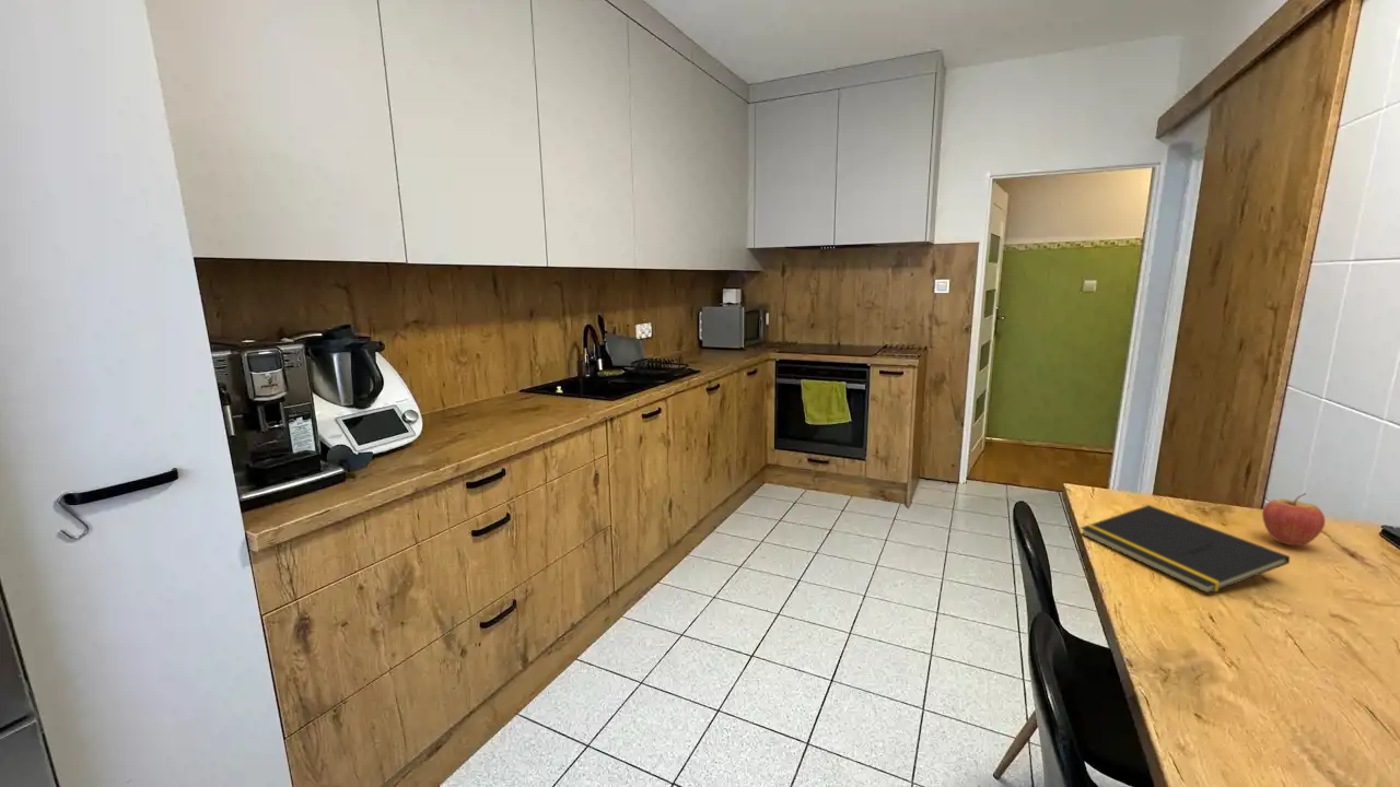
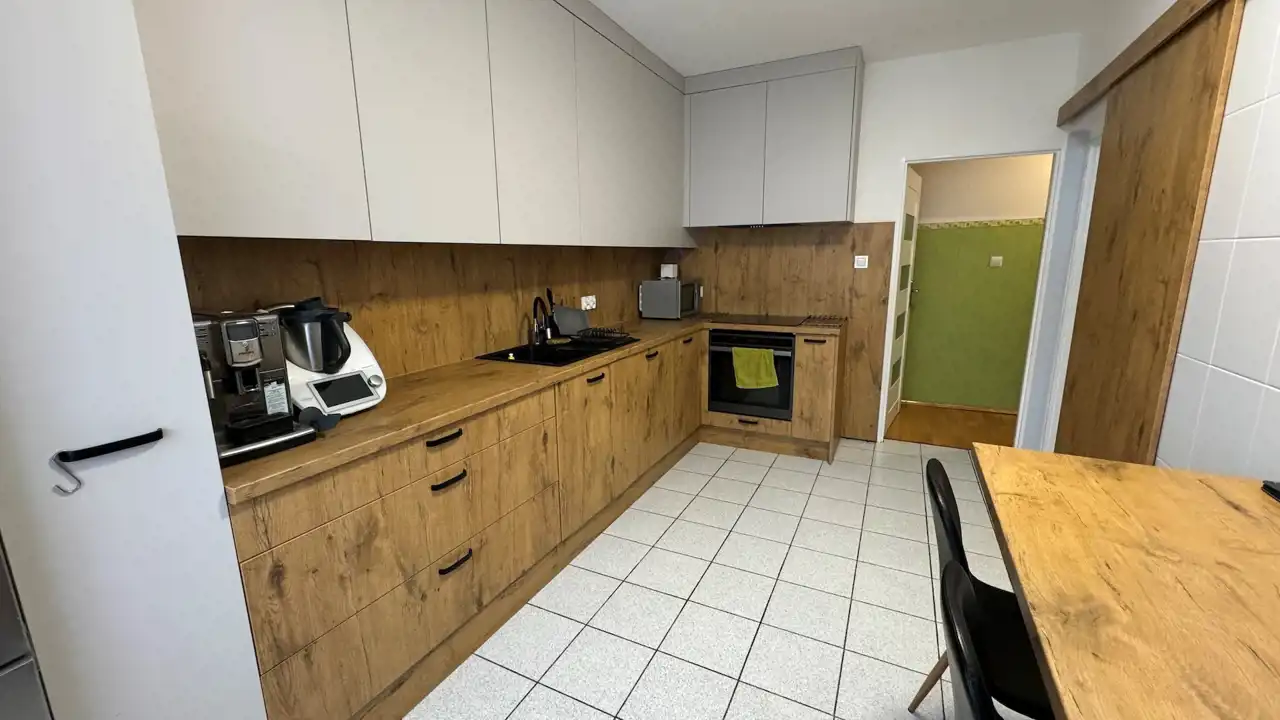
- notepad [1080,504,1291,595]
- fruit [1261,493,1327,547]
